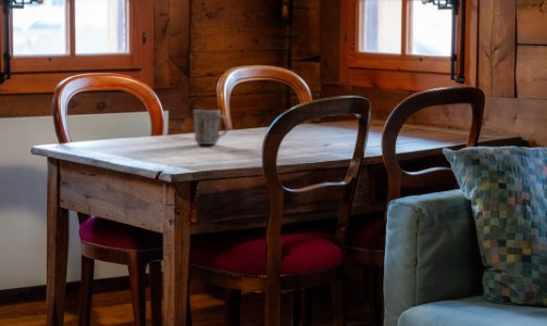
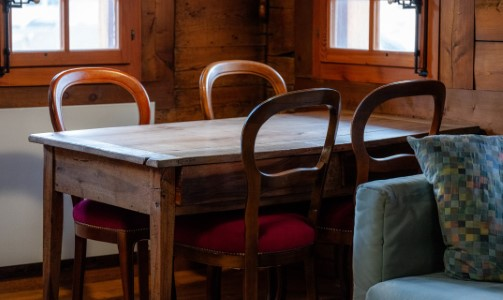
- mug [192,109,231,146]
